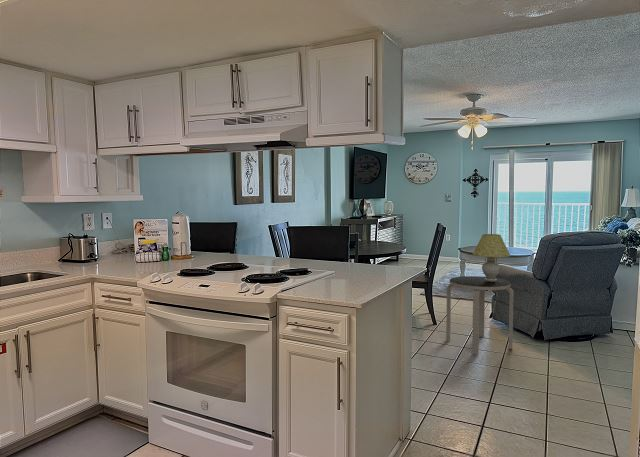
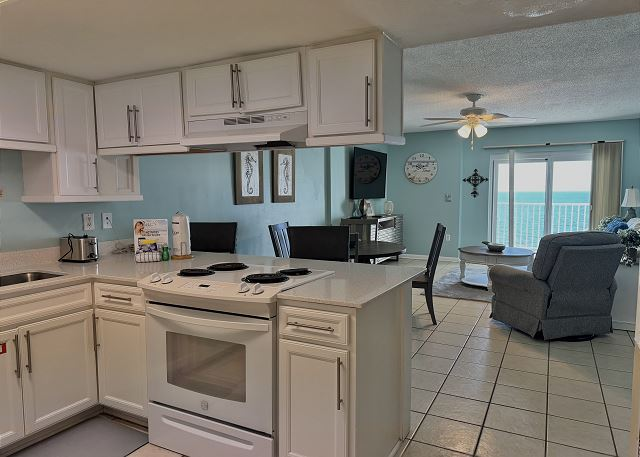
- table lamp [472,233,511,282]
- side table [445,275,515,355]
